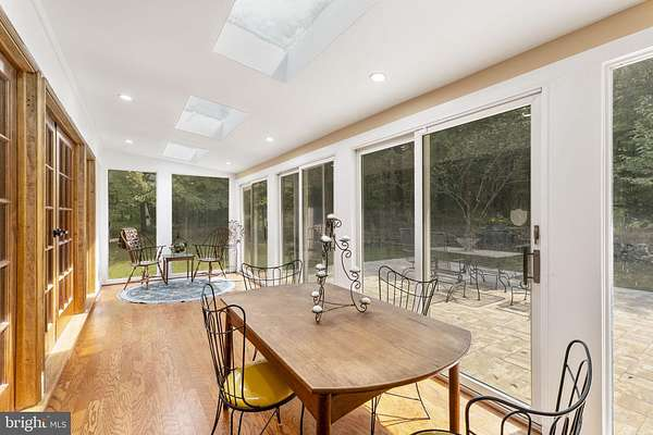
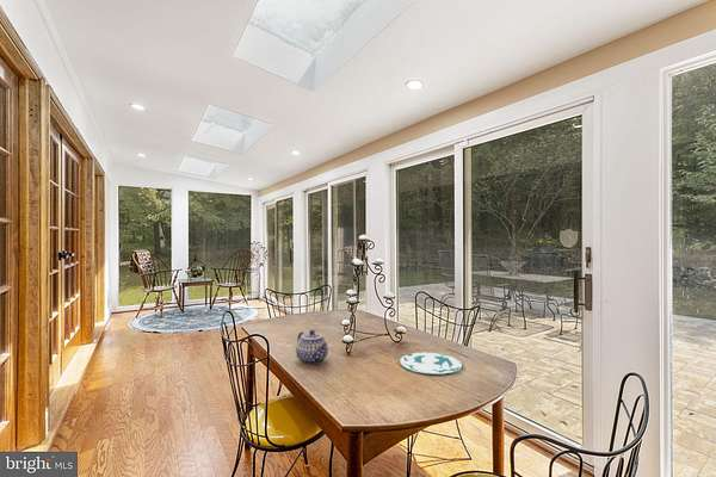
+ plate [397,352,464,376]
+ teapot [295,328,329,366]
